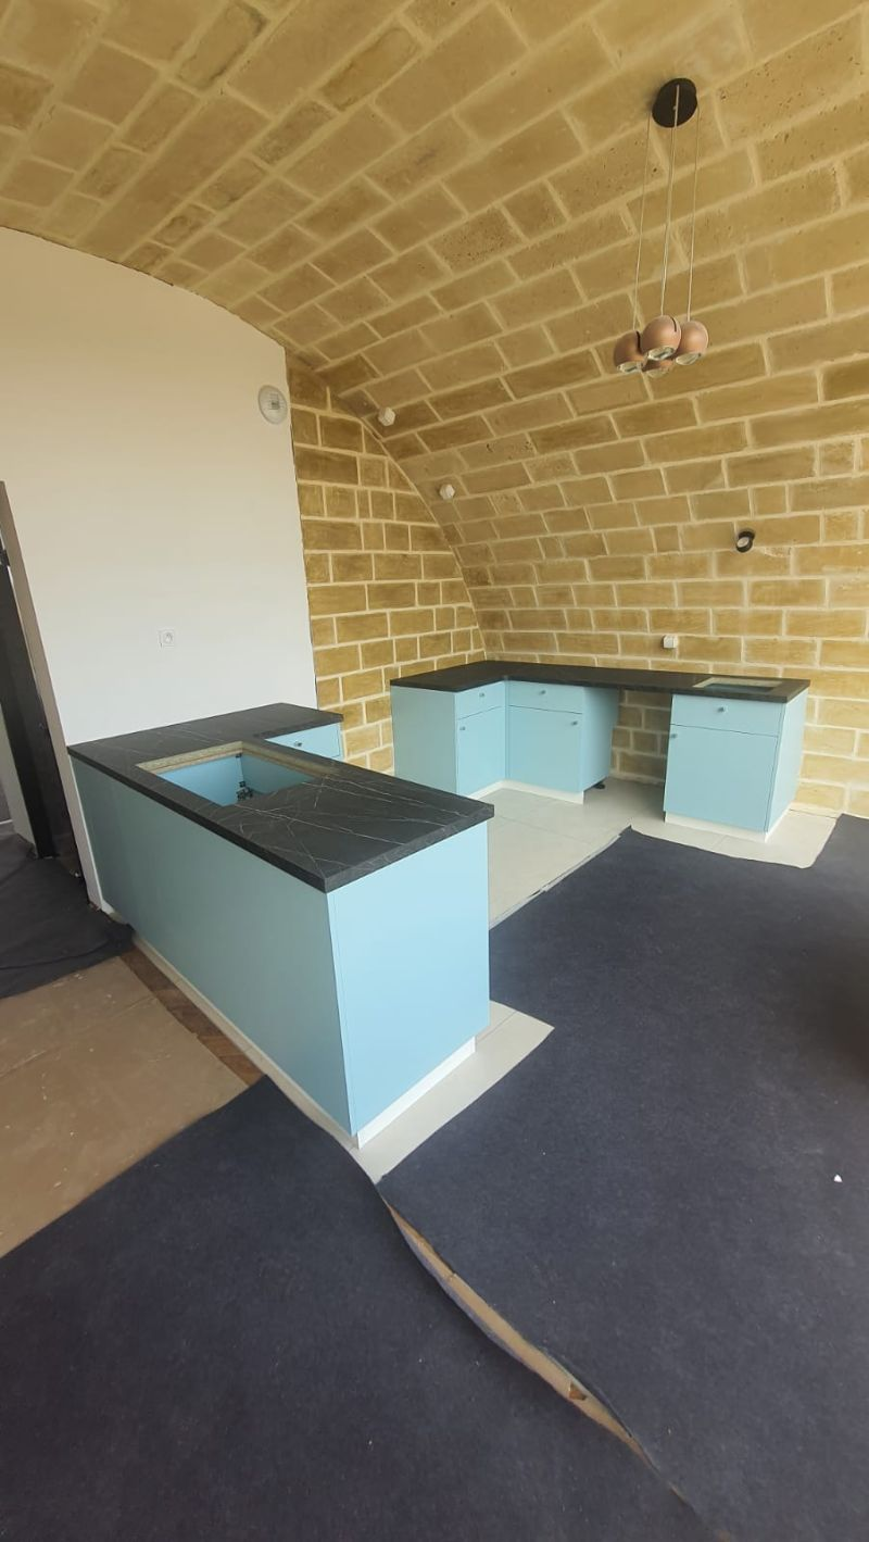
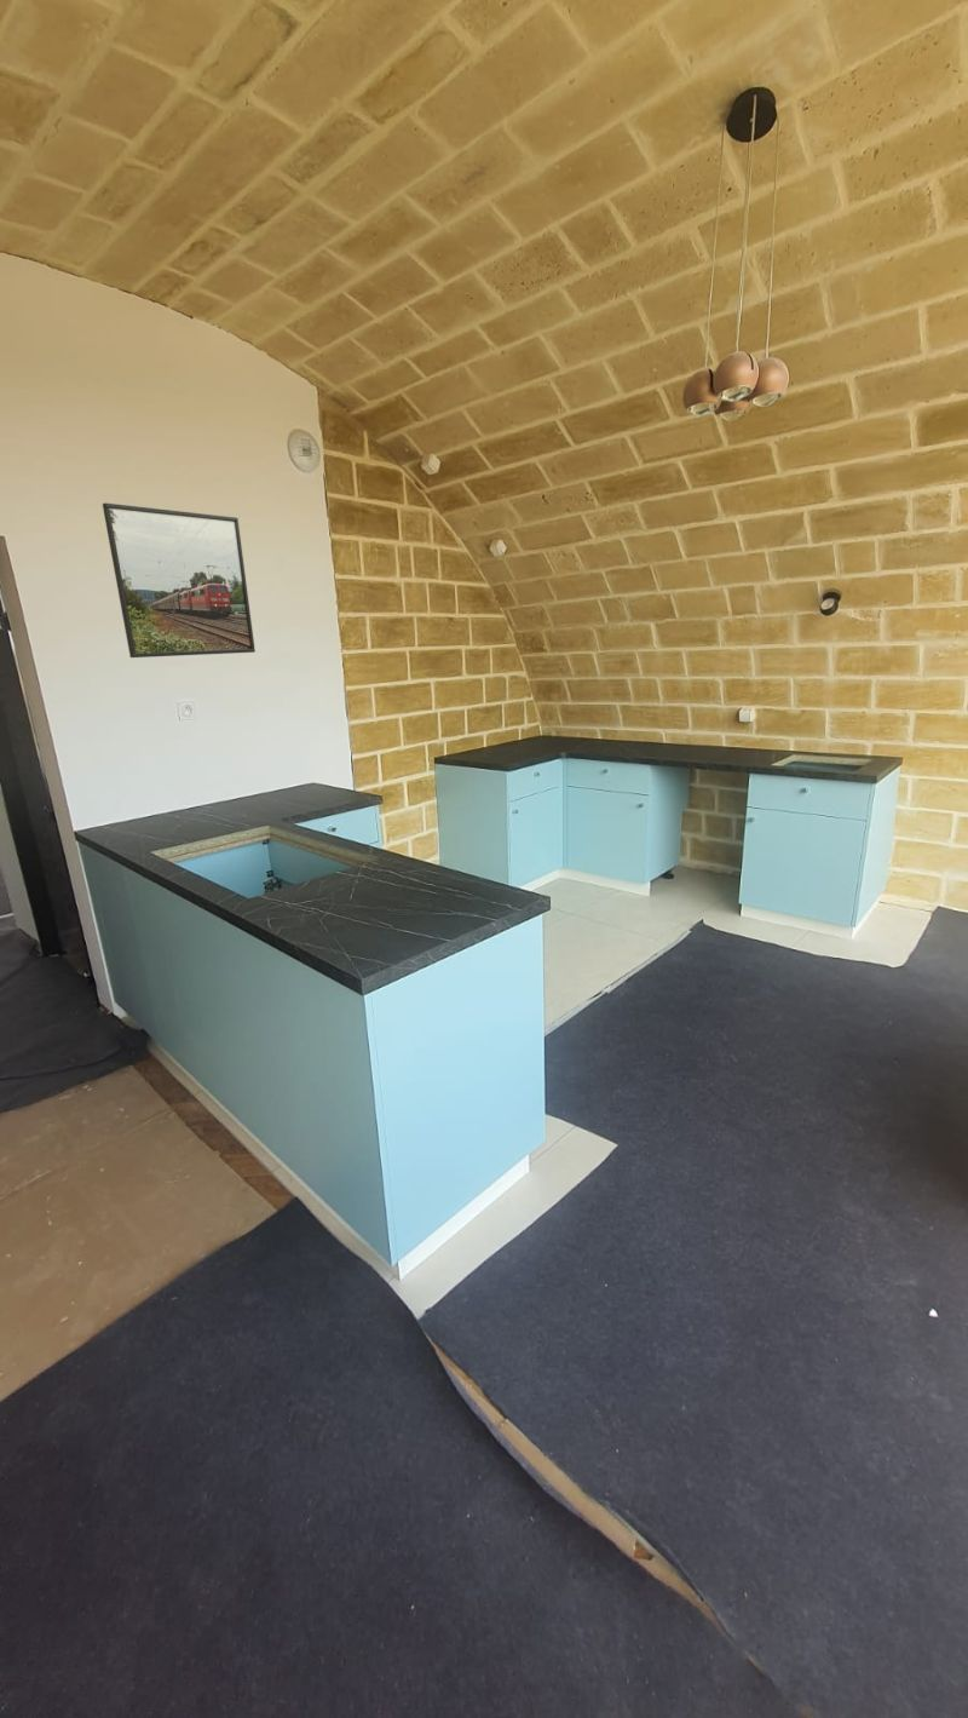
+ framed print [102,502,257,659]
